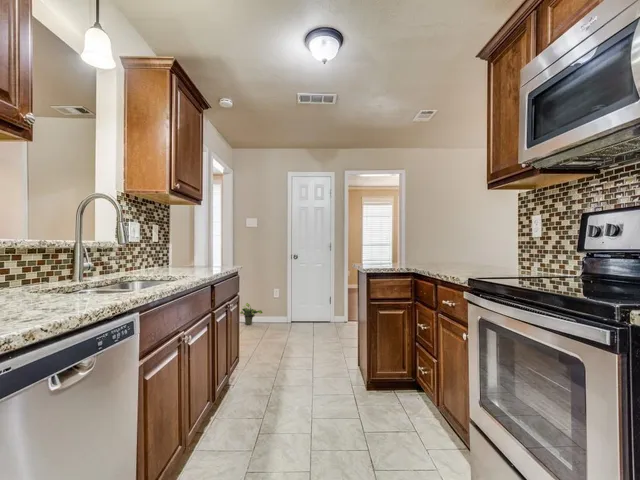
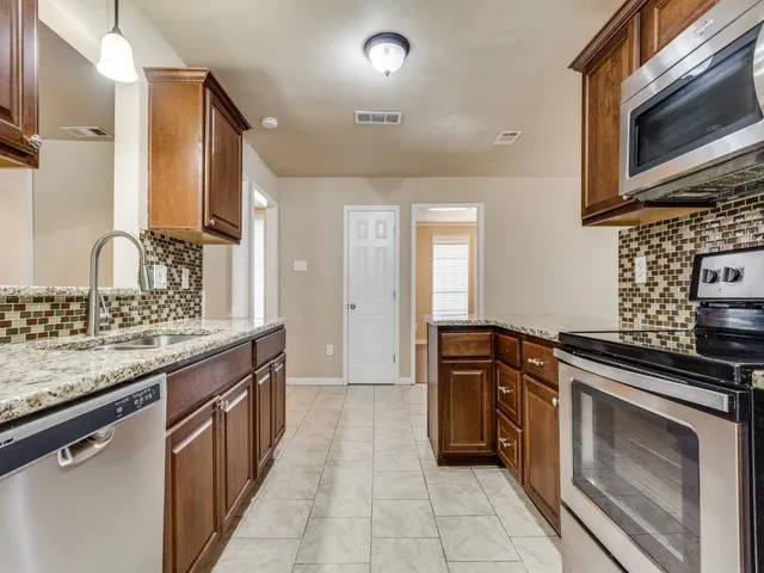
- potted plant [239,302,264,326]
